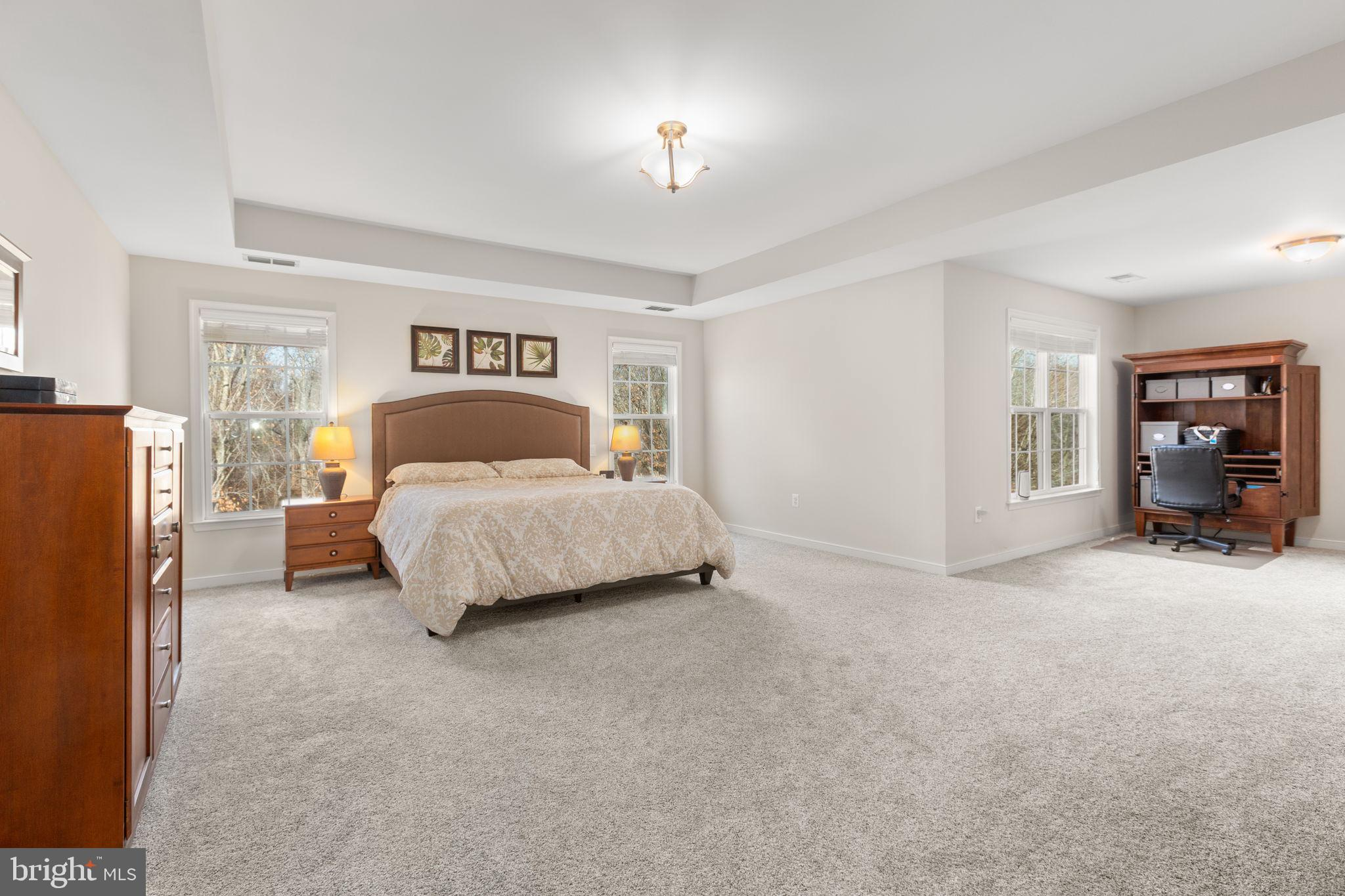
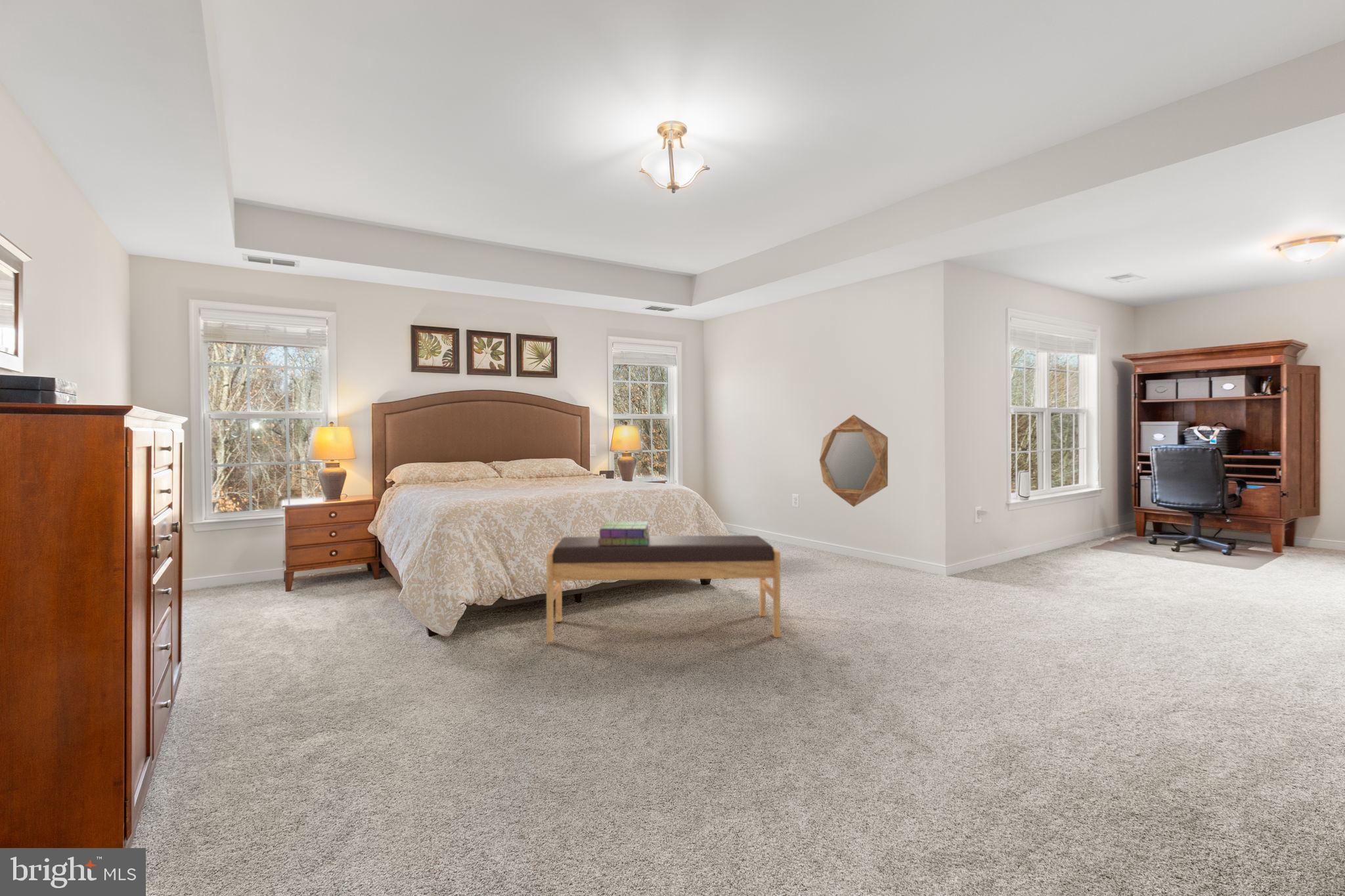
+ home mirror [819,414,889,507]
+ stack of books [598,521,650,545]
+ bench [546,535,781,643]
